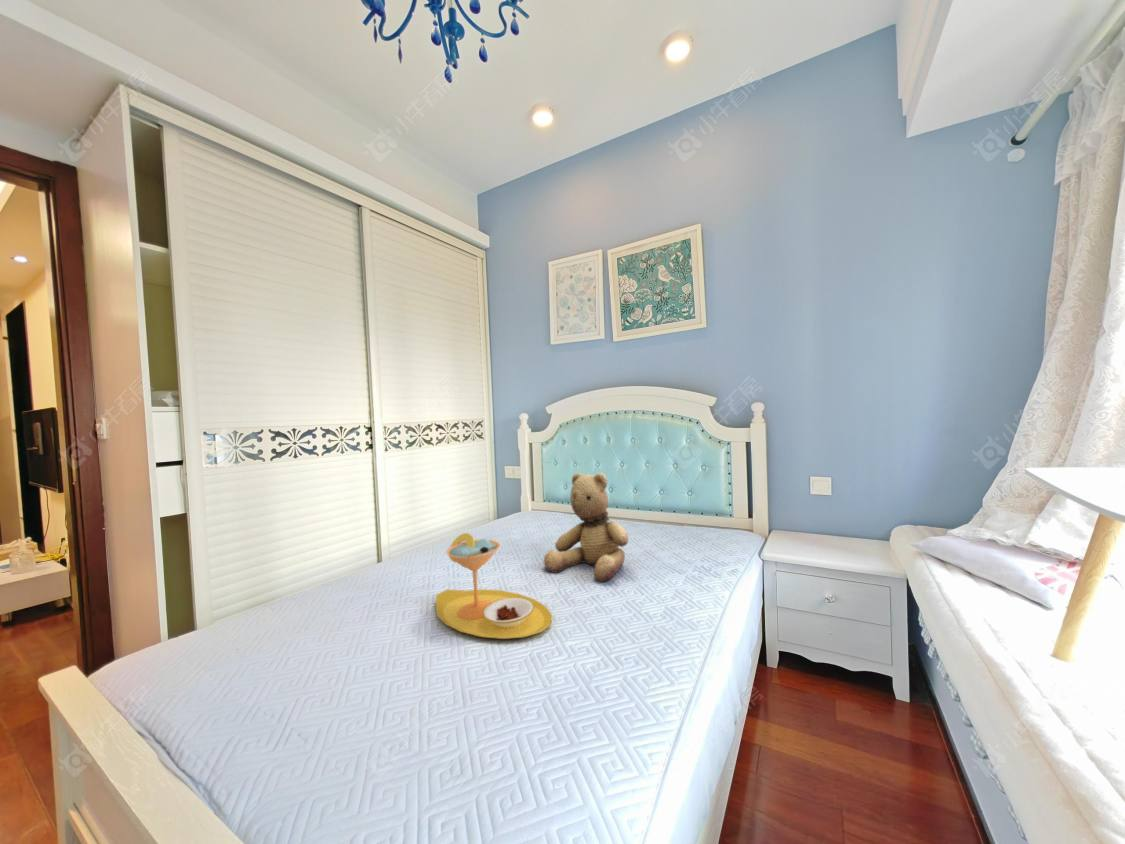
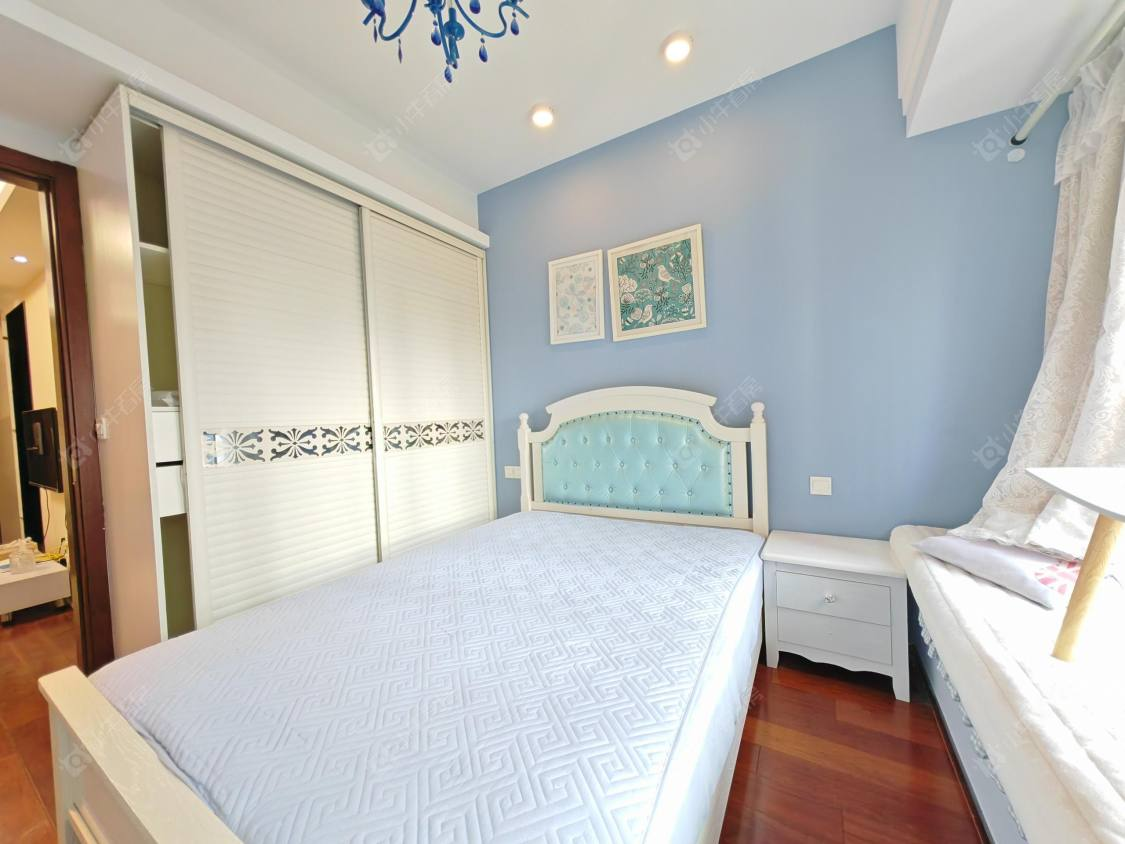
- teddy bear [543,471,629,583]
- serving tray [435,532,553,640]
